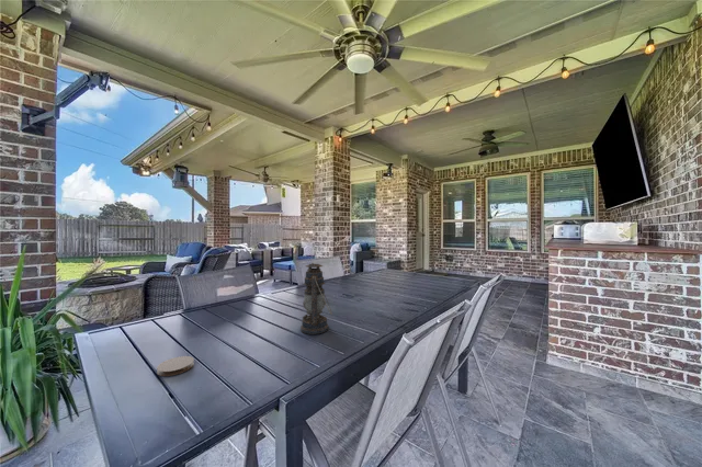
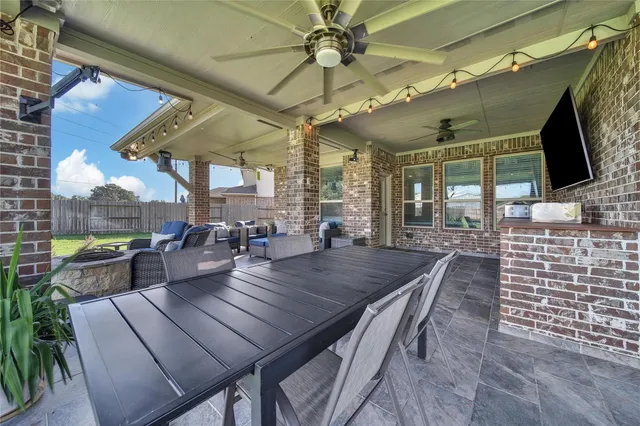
- lantern [299,262,333,335]
- coaster [156,355,195,377]
